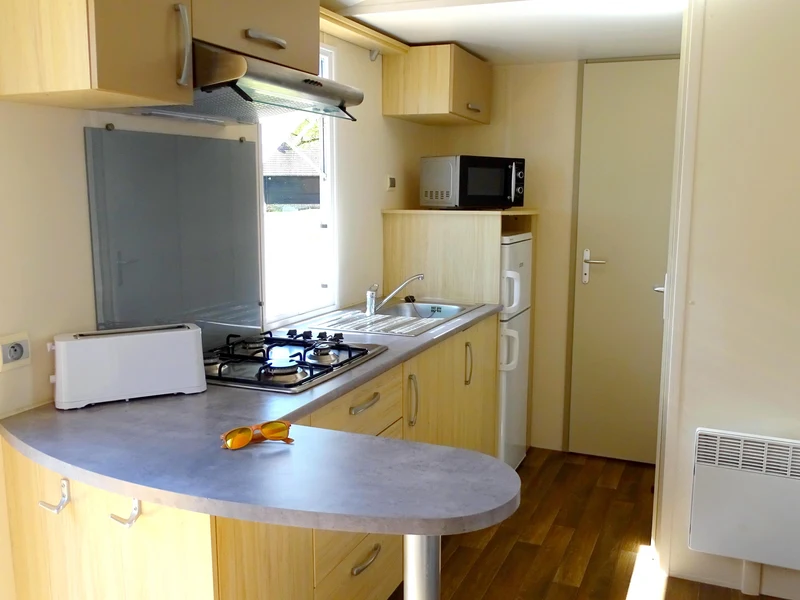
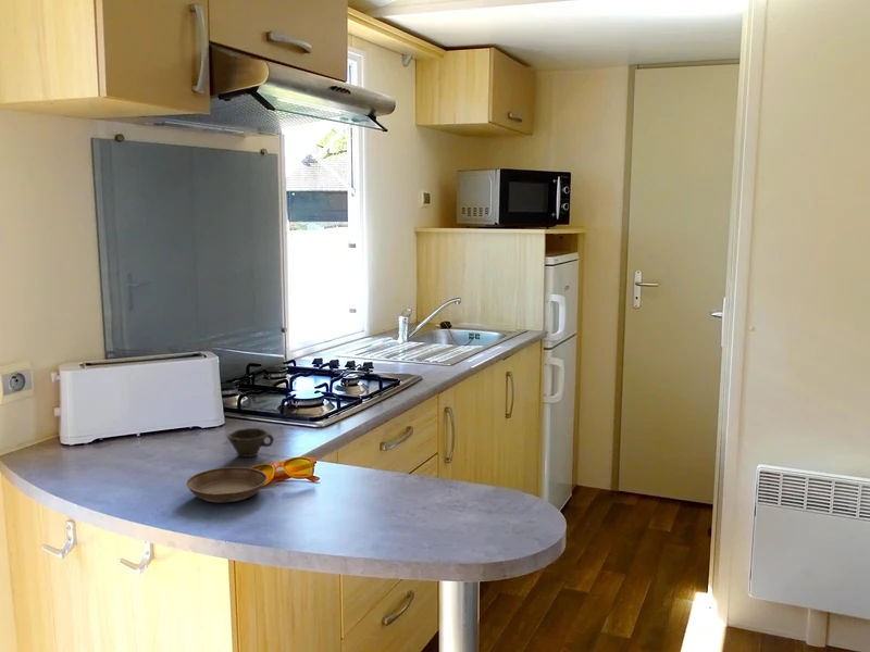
+ cup [226,427,275,459]
+ saucer [185,466,269,503]
